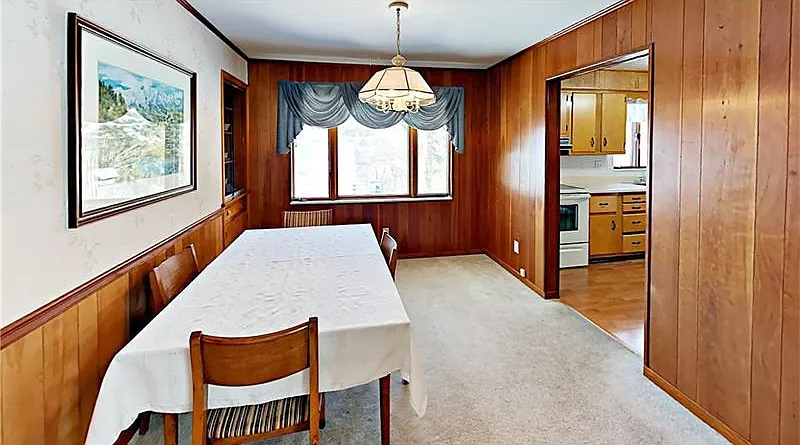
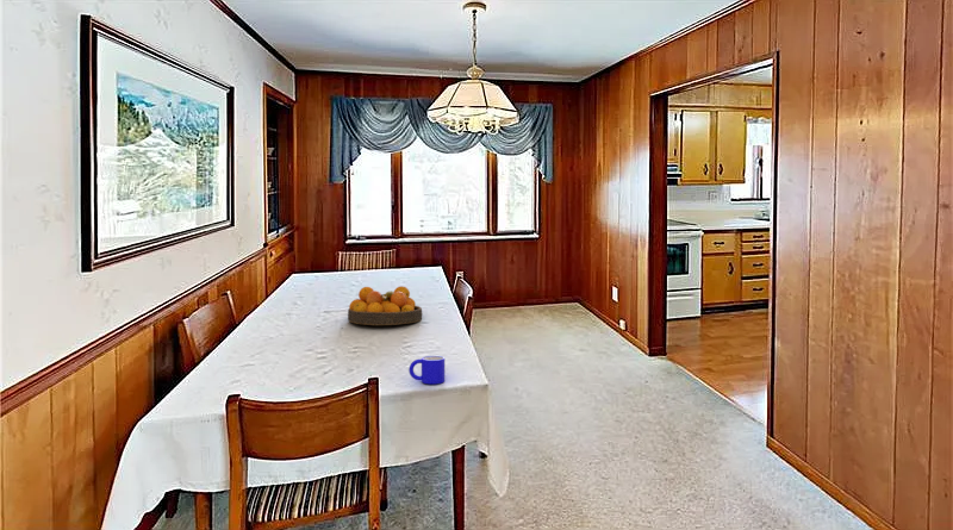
+ mug [407,355,446,385]
+ fruit bowl [347,285,423,326]
